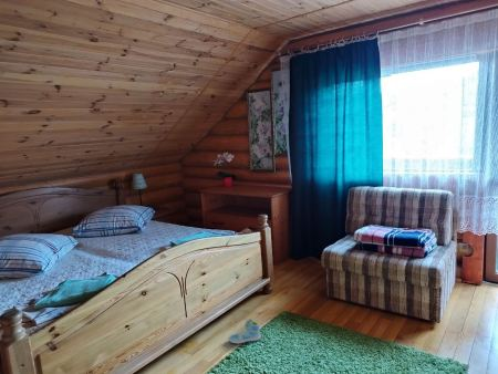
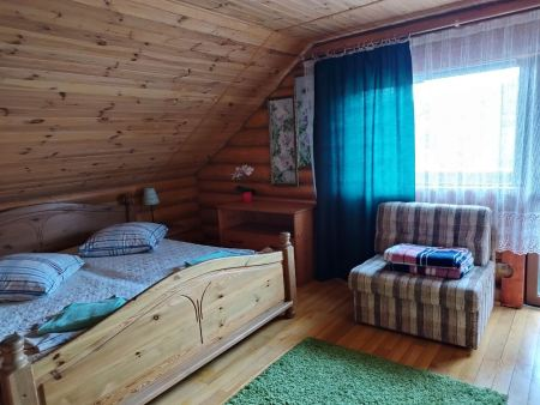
- sneaker [228,318,262,344]
